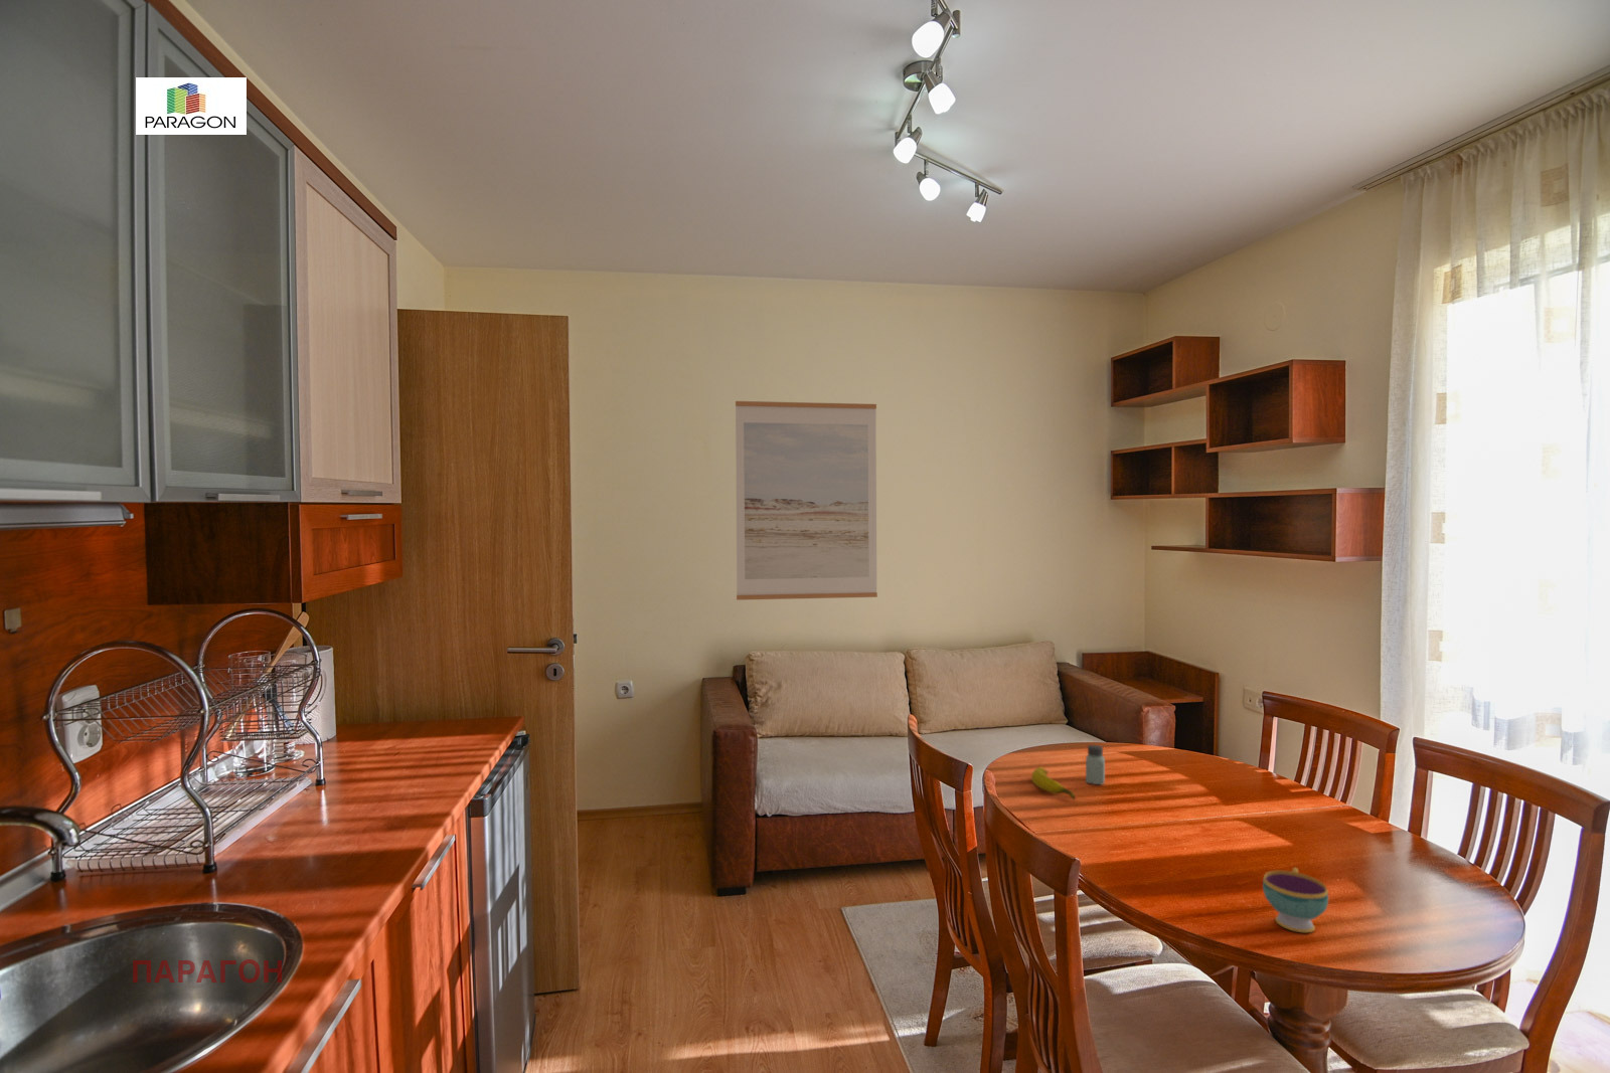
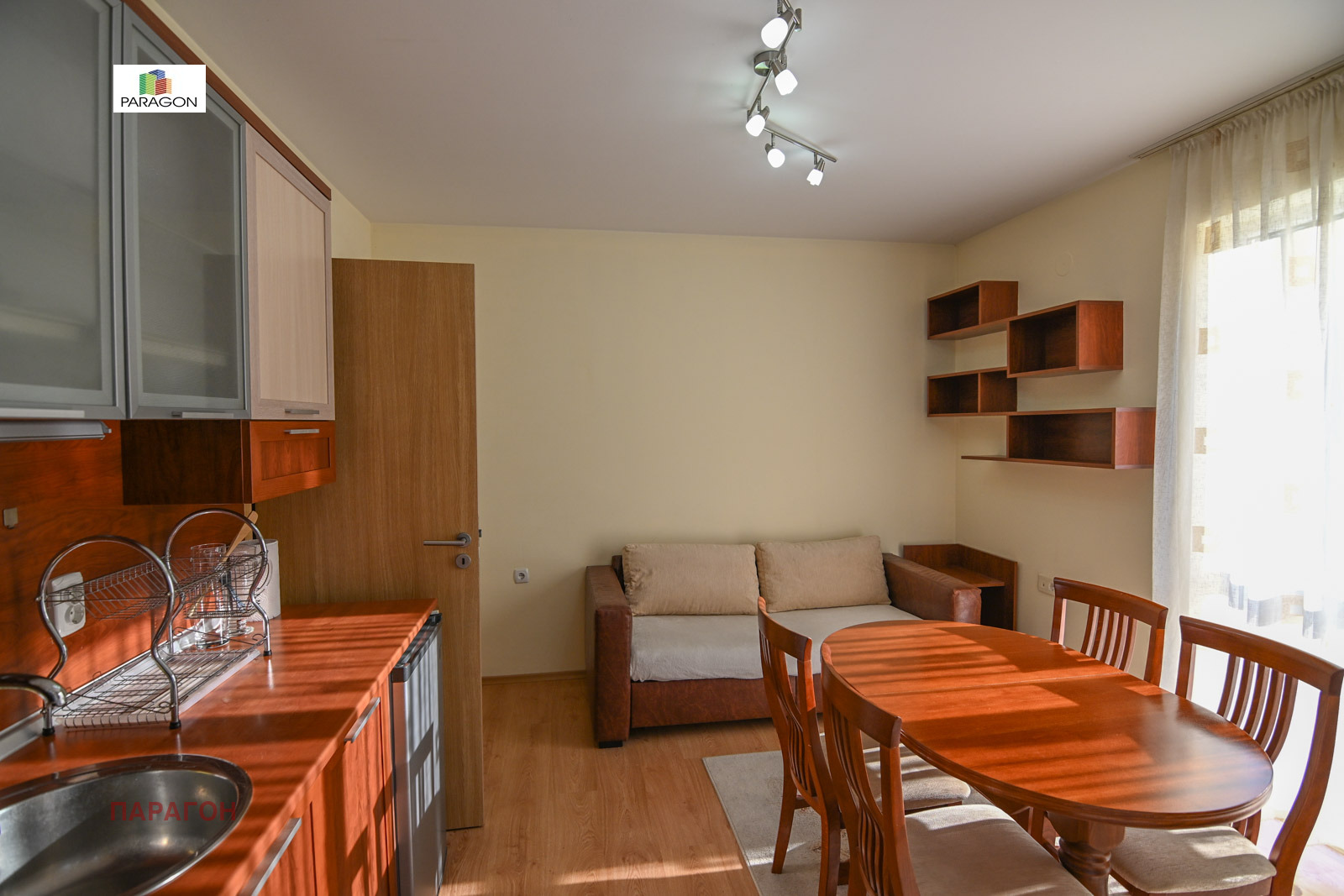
- teacup [1261,867,1330,933]
- banana [1030,766,1077,800]
- wall art [734,400,878,601]
- saltshaker [1085,744,1106,786]
